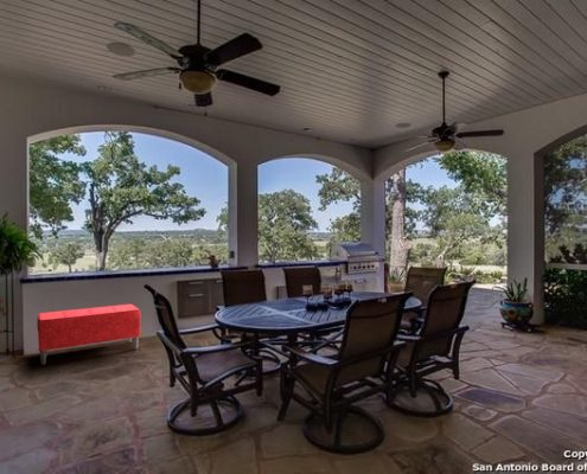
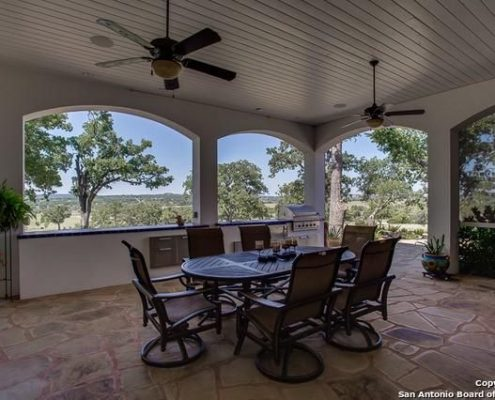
- bench [36,303,141,366]
